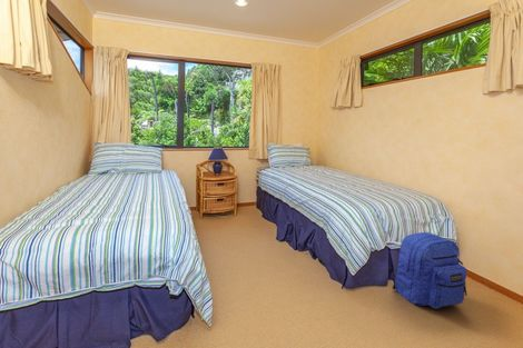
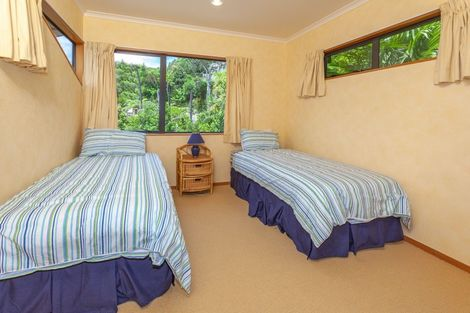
- backpack [392,231,468,310]
